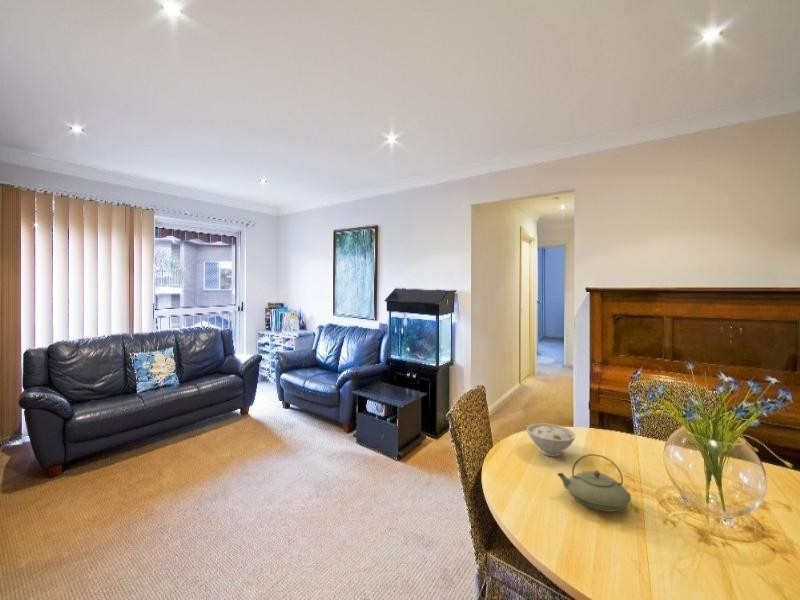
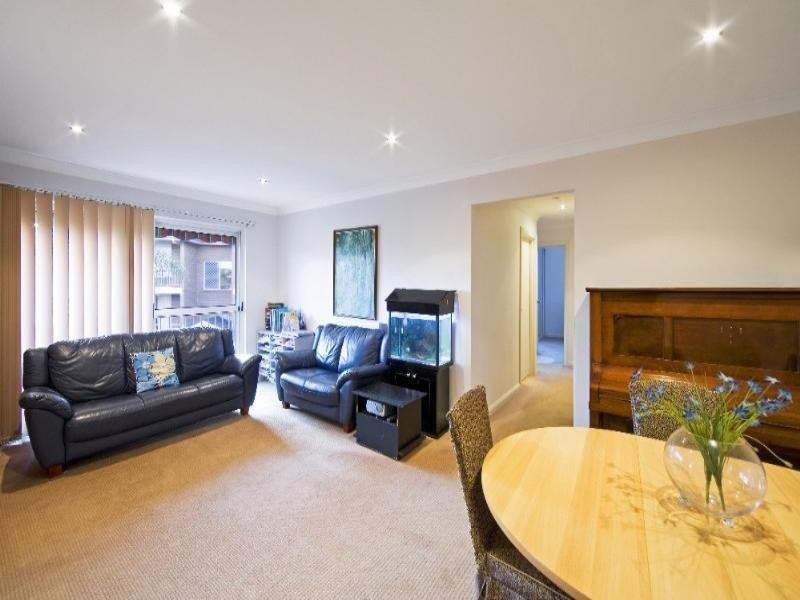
- bowl [525,423,577,457]
- teapot [556,453,632,513]
